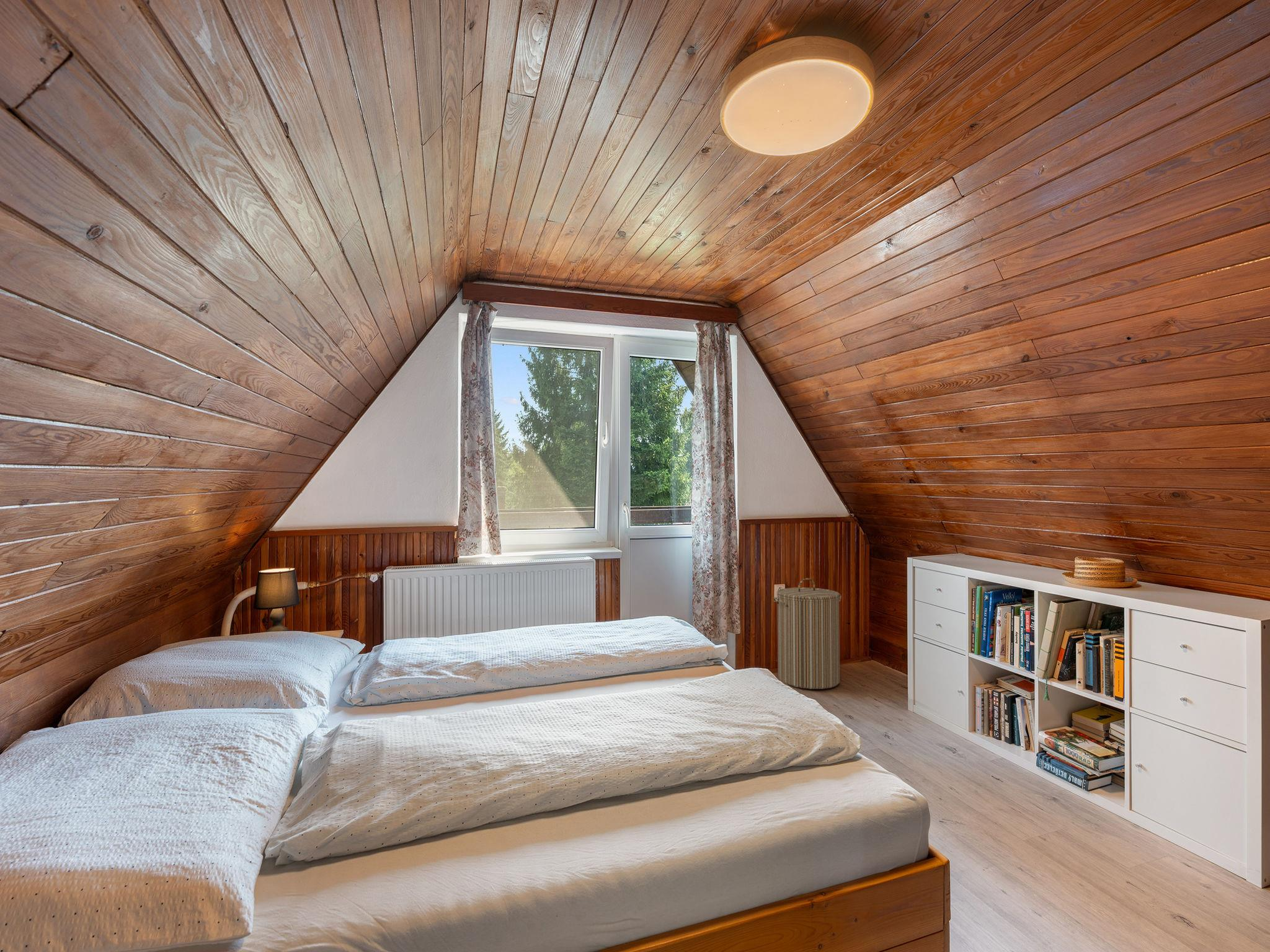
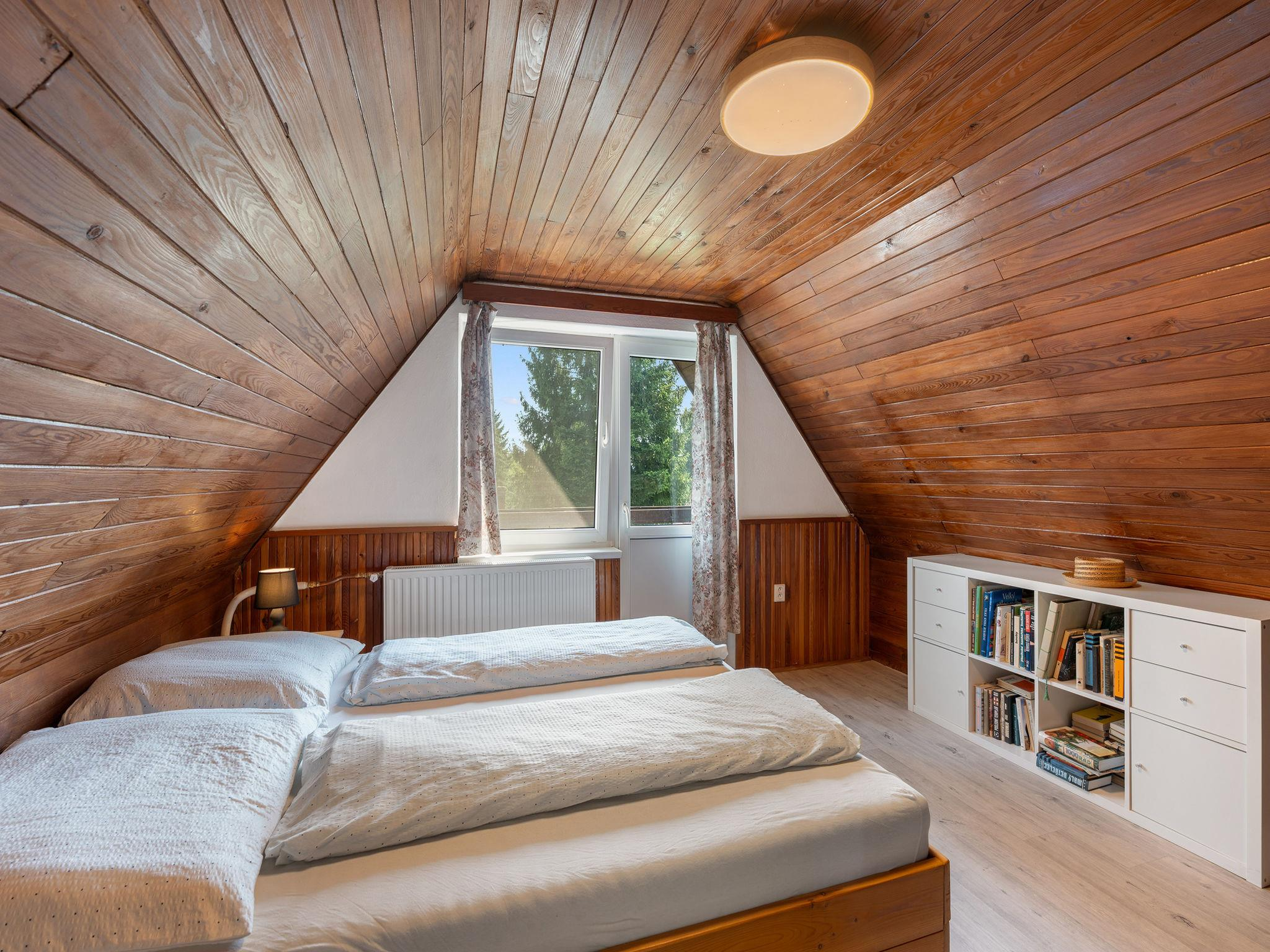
- laundry hamper [773,578,842,690]
